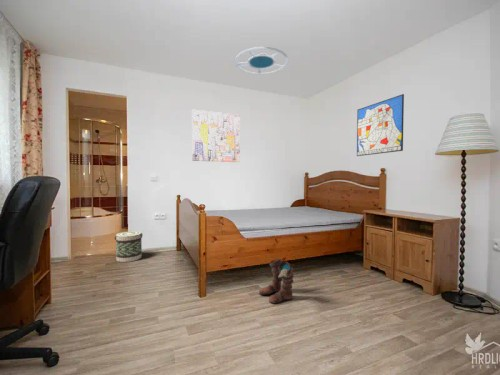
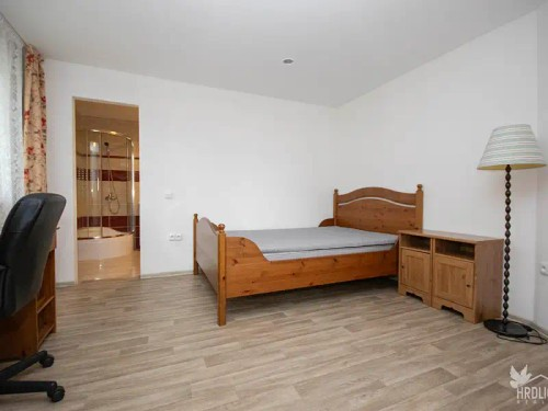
- ceiling lamp [234,46,289,76]
- wall art [356,93,405,157]
- wall art [191,109,241,163]
- boots [258,257,295,305]
- basket [114,230,143,263]
